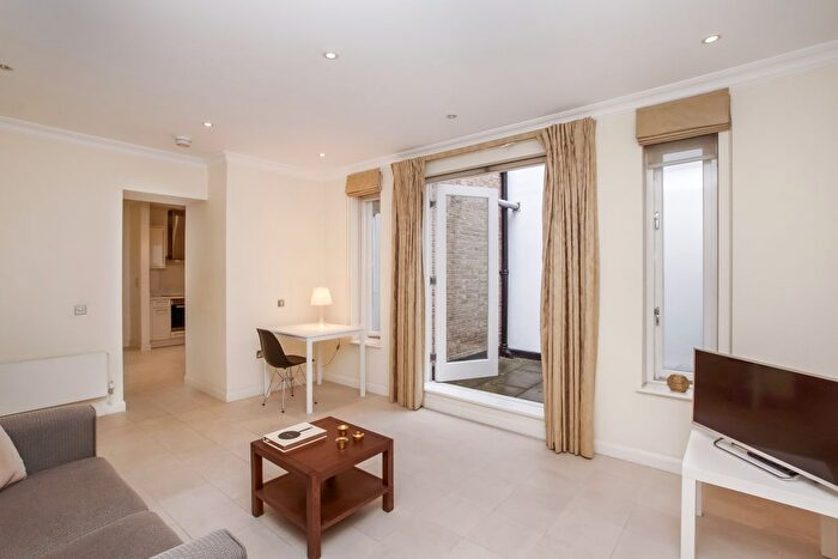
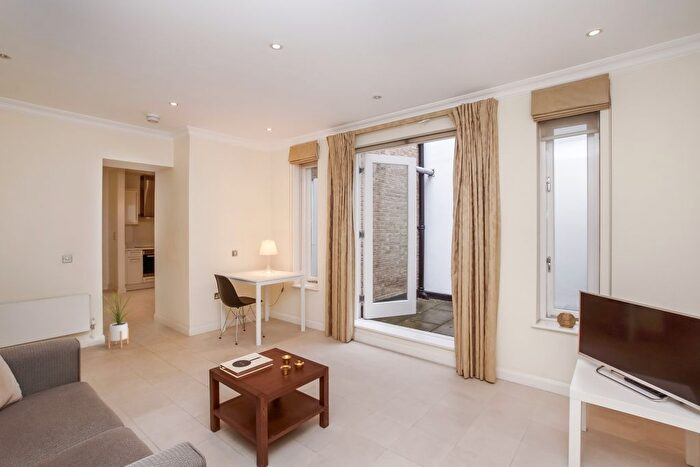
+ house plant [99,289,138,349]
